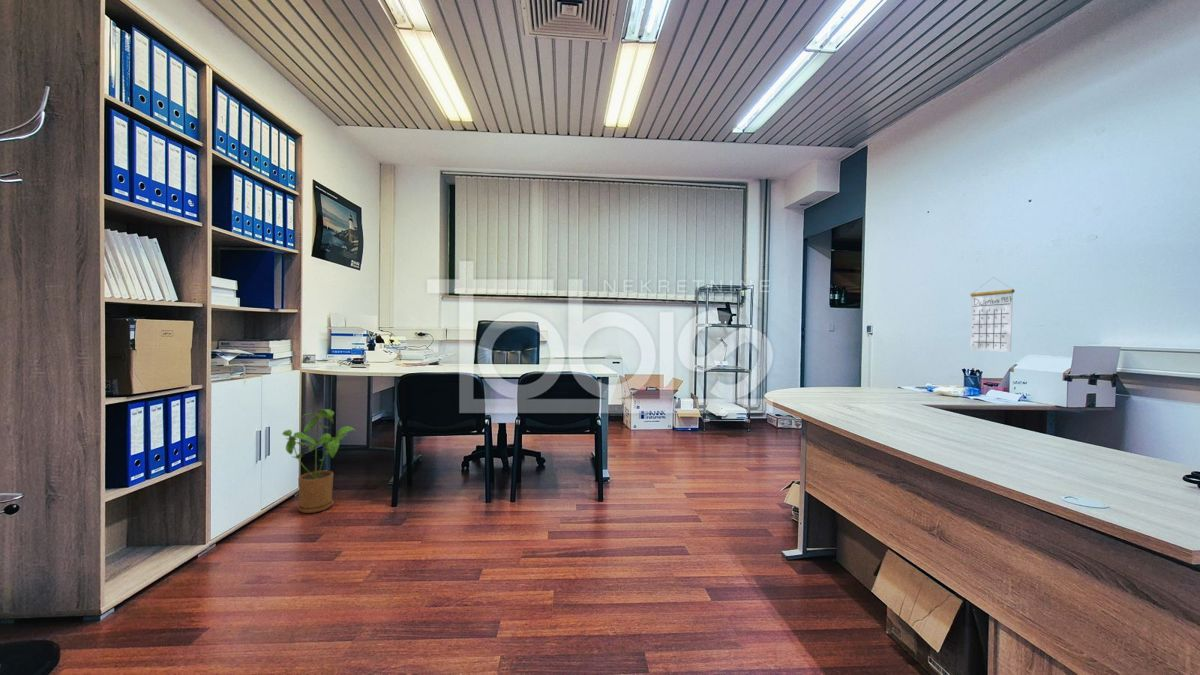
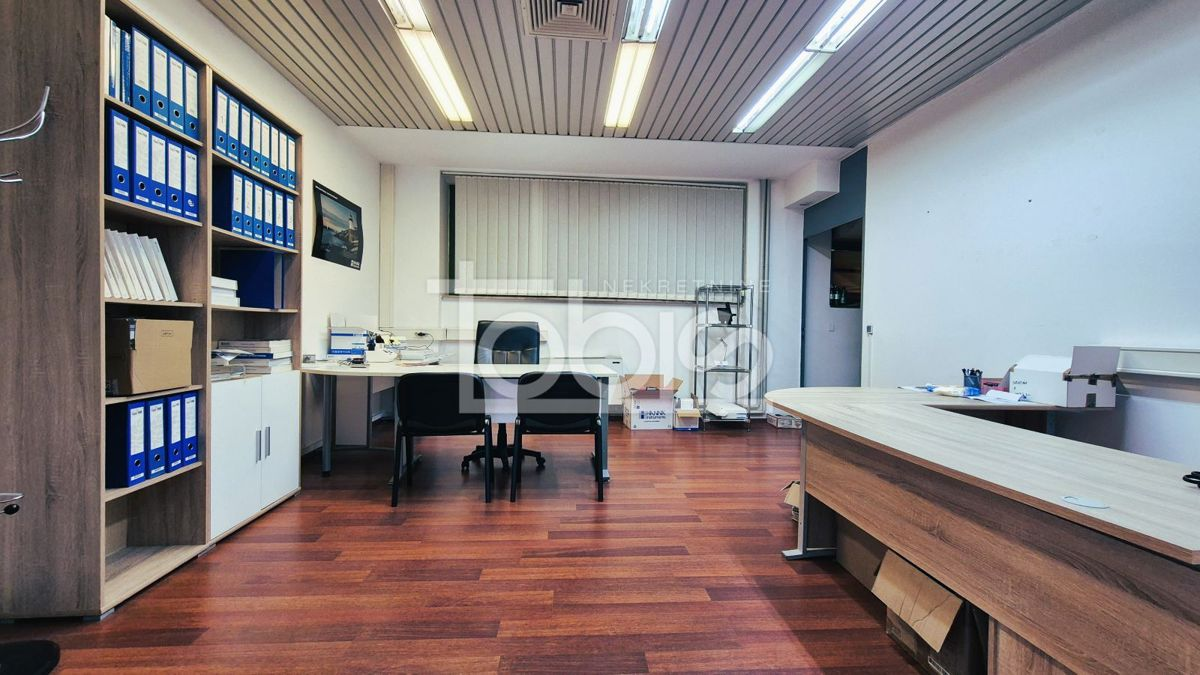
- house plant [281,408,358,514]
- calendar [969,277,1016,353]
